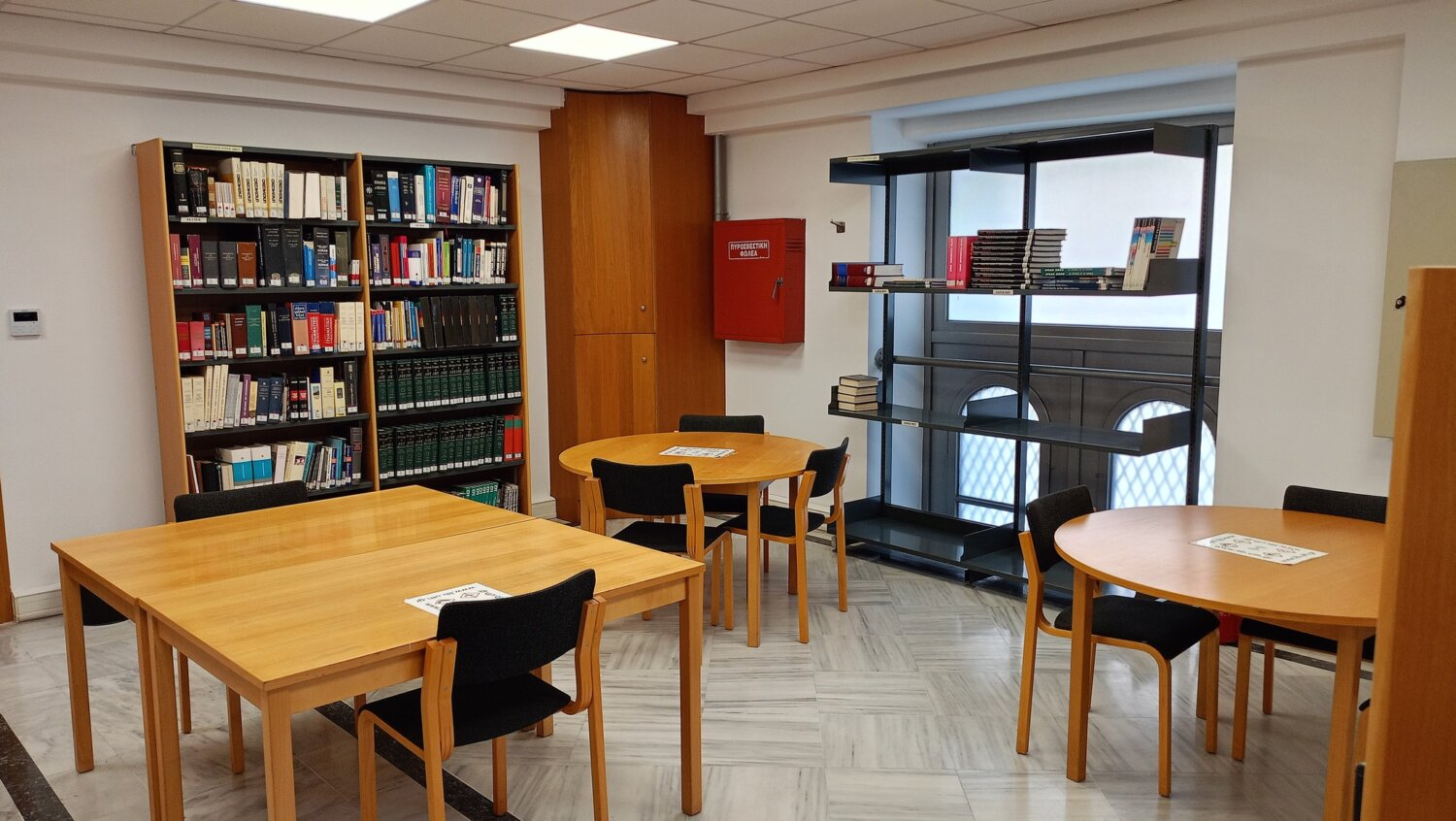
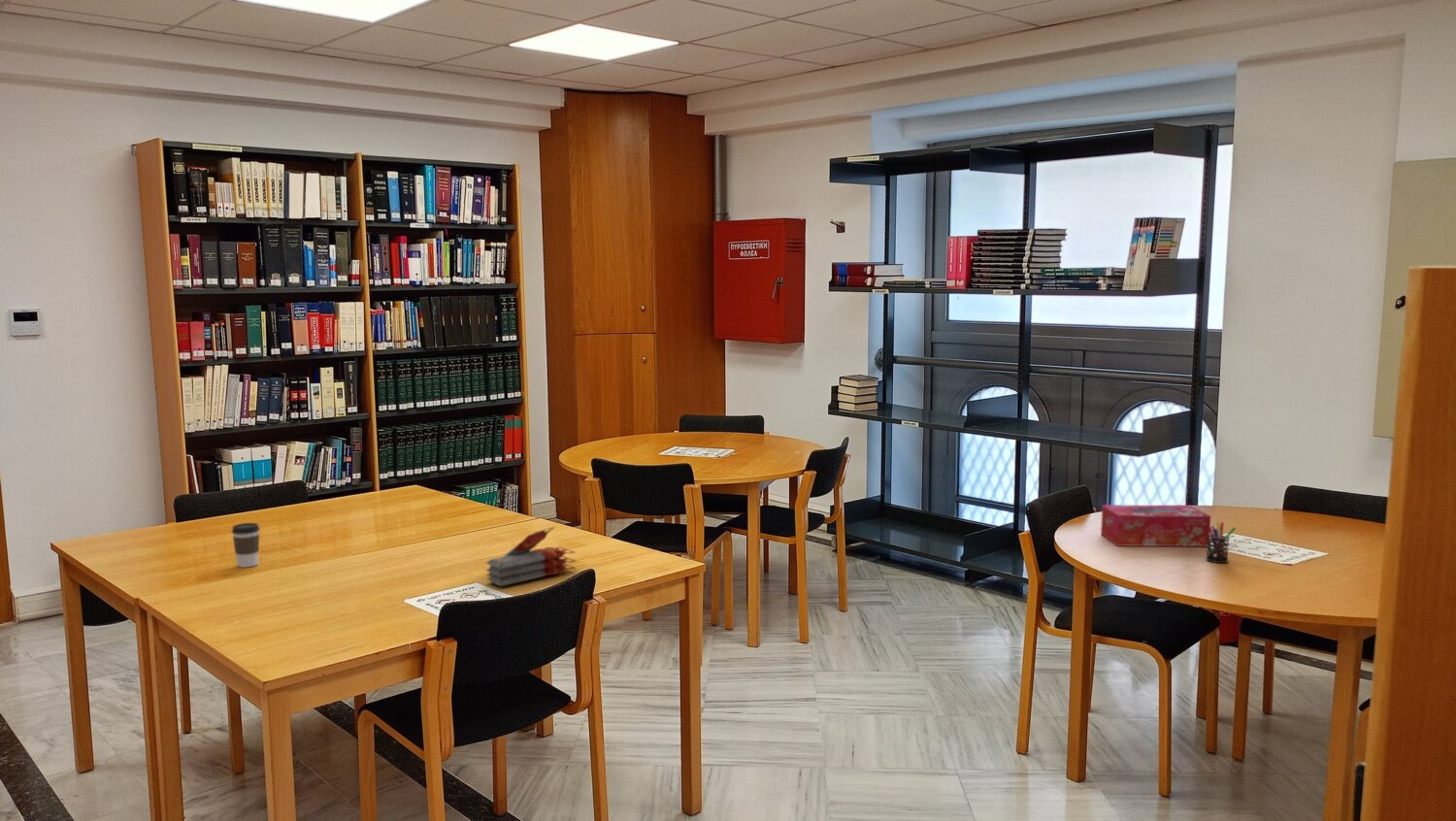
+ snack packets [484,526,578,588]
+ coffee cup [231,522,261,569]
+ pen holder [1205,520,1237,564]
+ tissue box [1100,504,1211,547]
